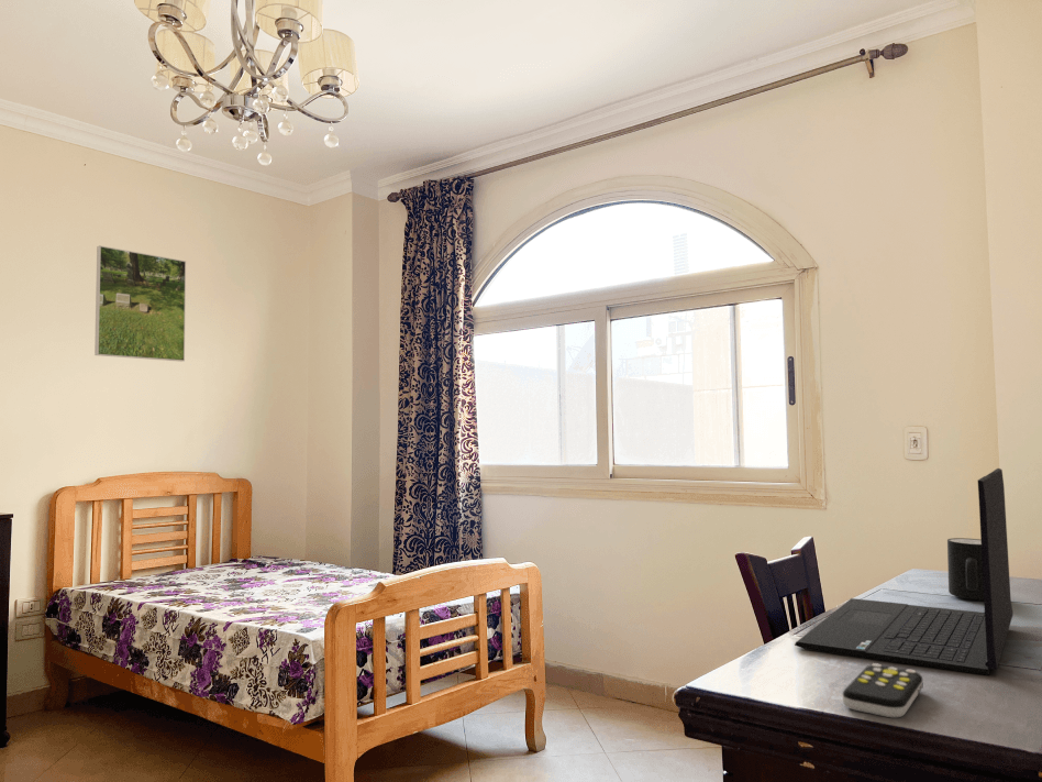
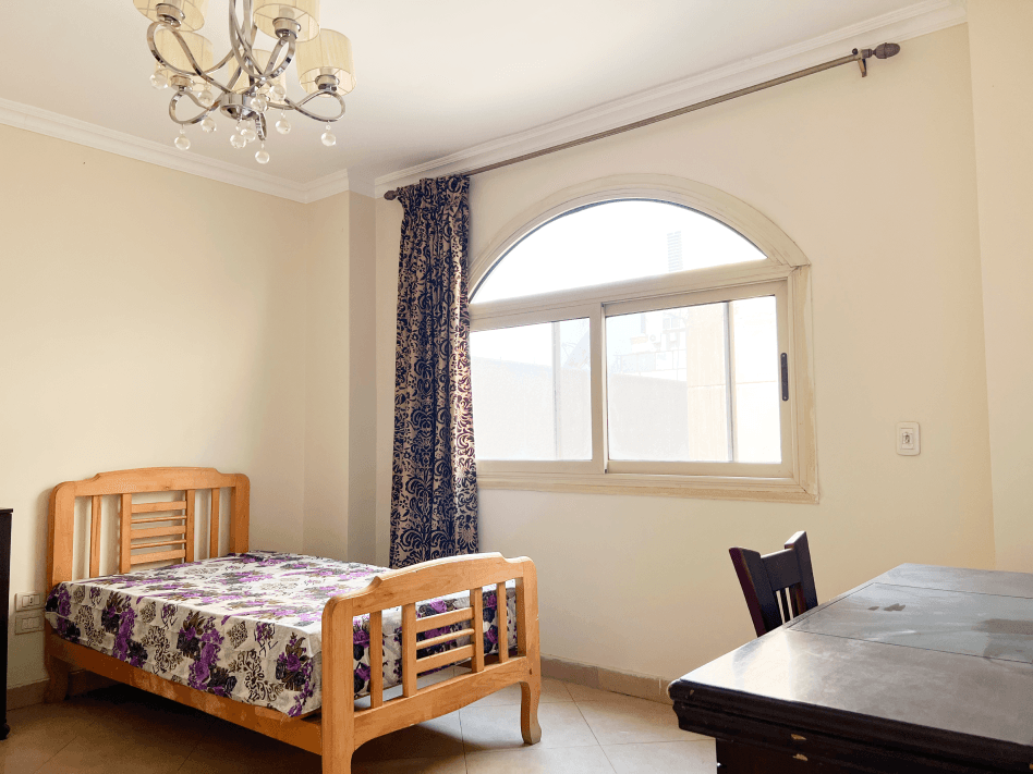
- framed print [93,245,187,363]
- laptop [794,467,1013,676]
- remote control [842,662,924,719]
- mug [946,537,984,602]
